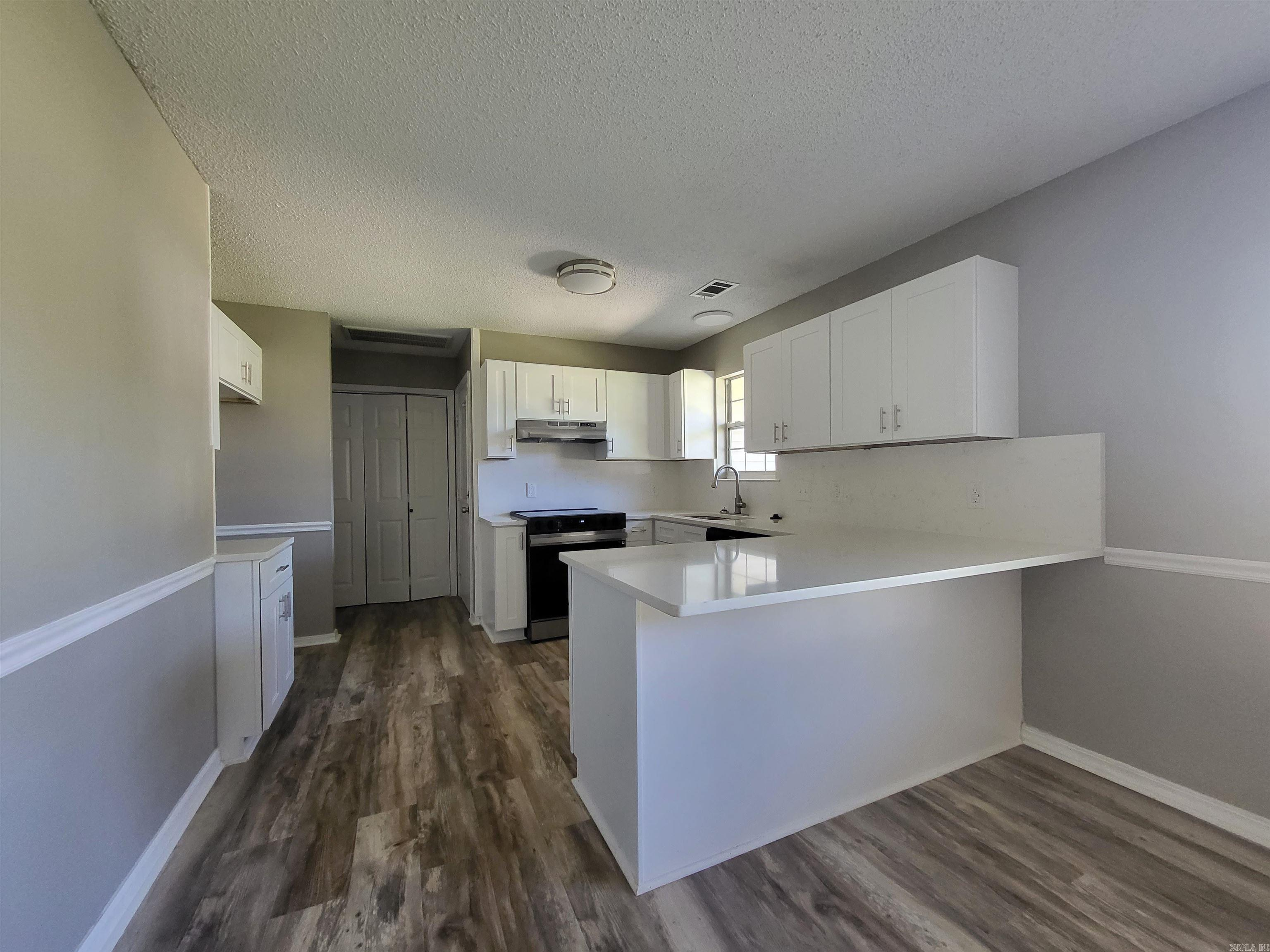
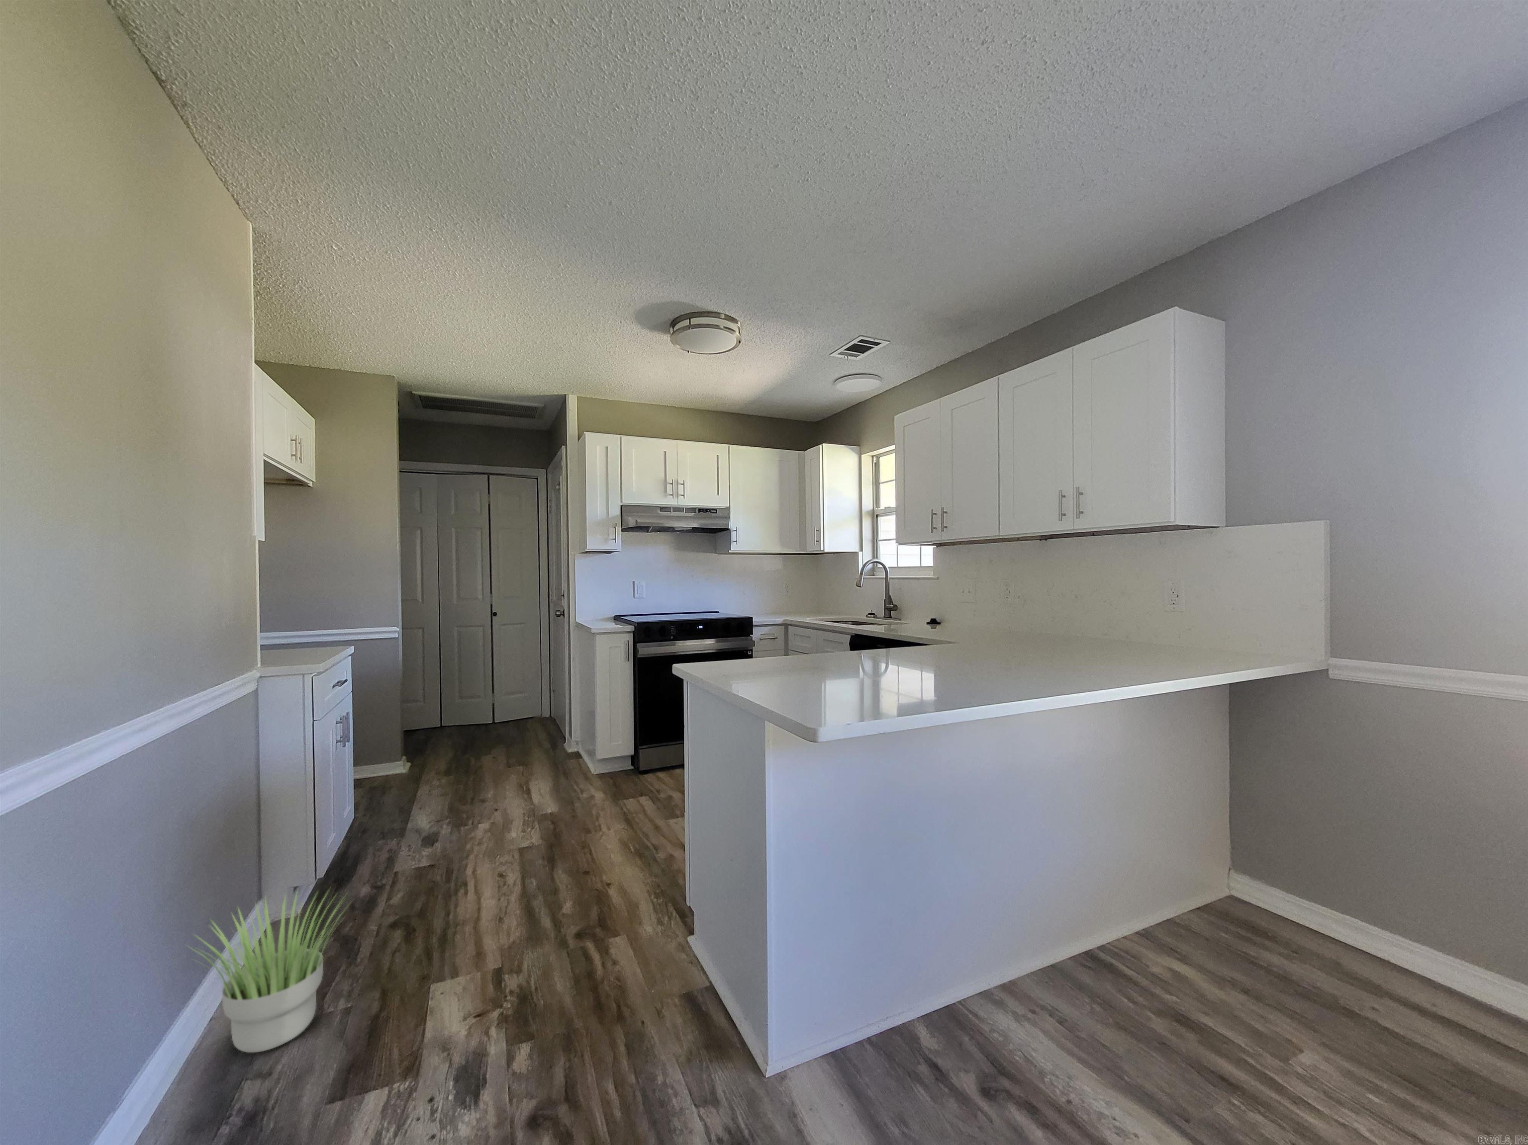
+ potted plant [185,886,355,1054]
